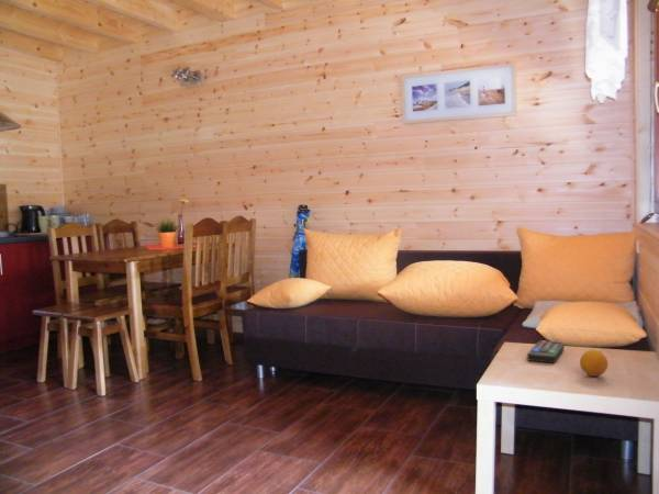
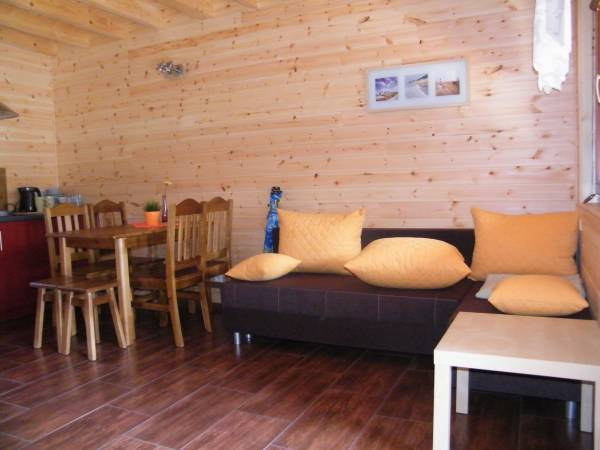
- fruit [579,349,610,378]
- remote control [526,339,566,364]
